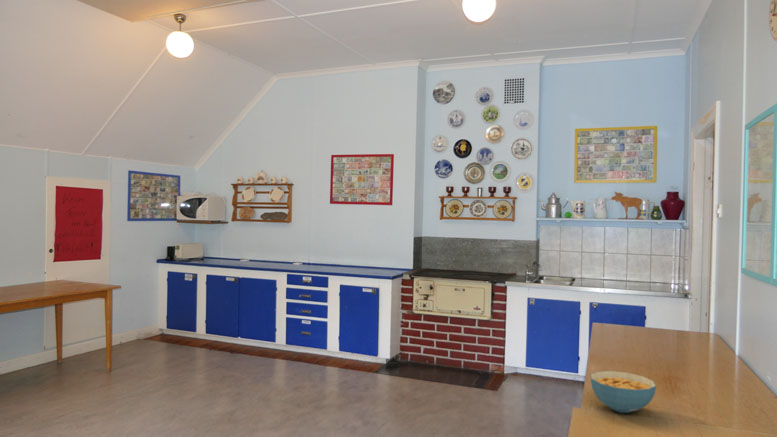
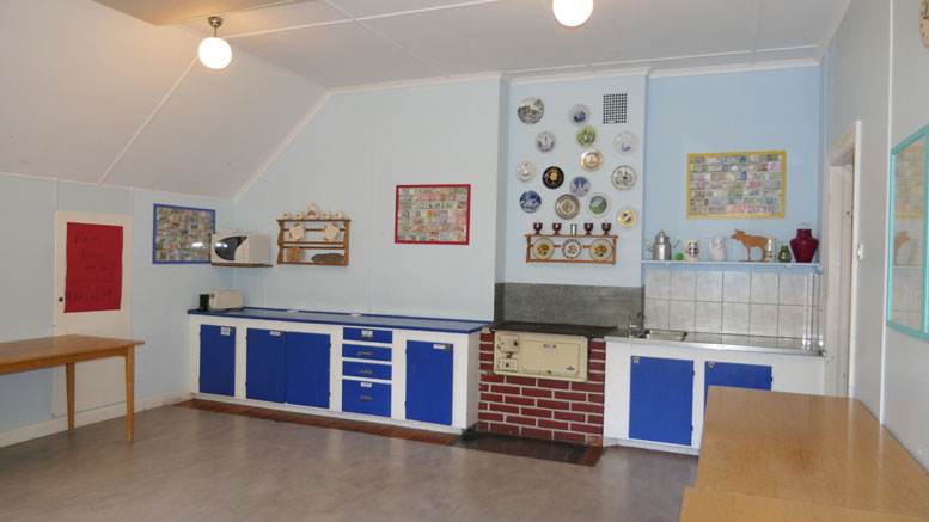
- cereal bowl [589,370,657,414]
